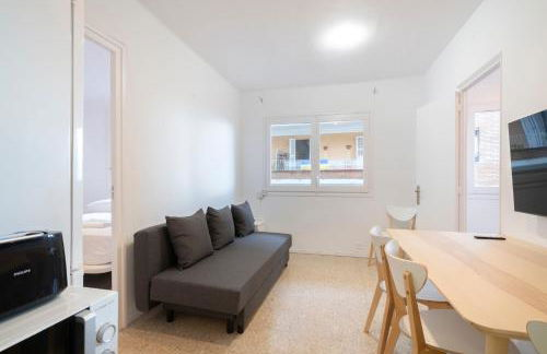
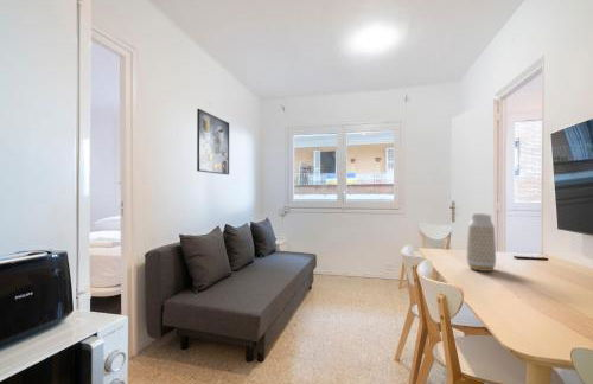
+ vase [466,212,497,273]
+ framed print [196,108,230,175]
